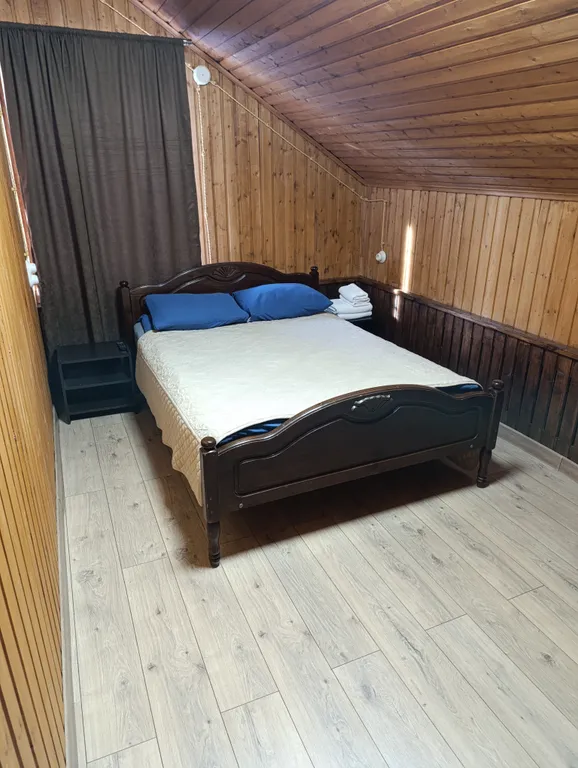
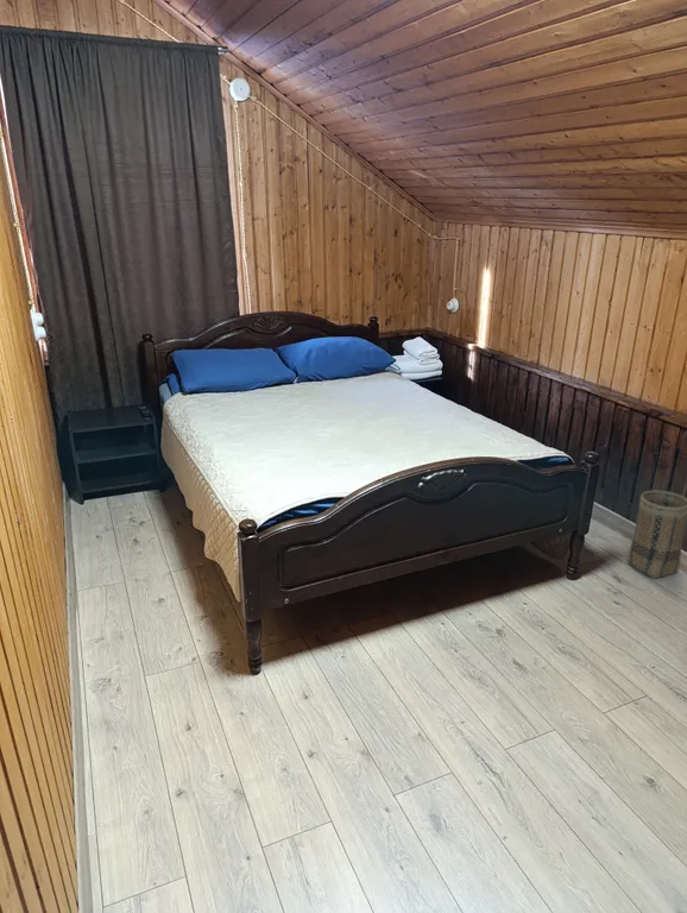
+ basket [626,489,687,579]
